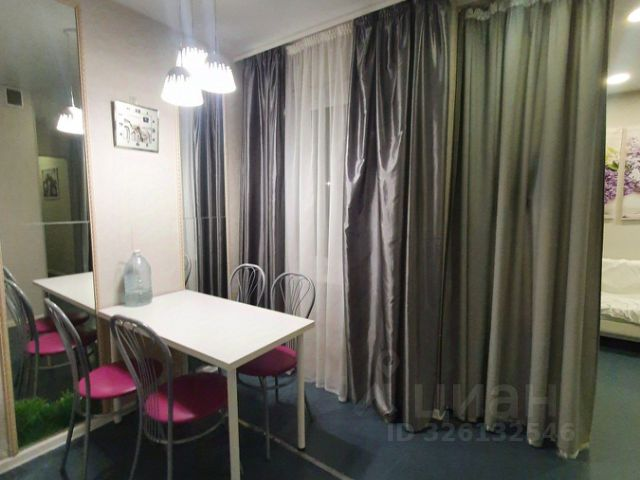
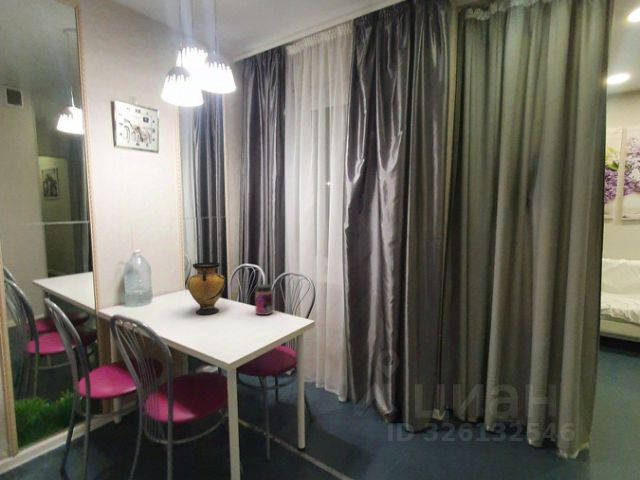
+ jar [254,283,274,316]
+ vase [186,261,226,316]
